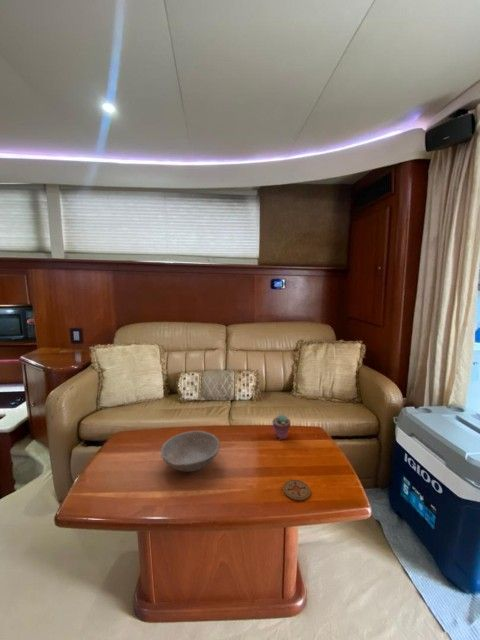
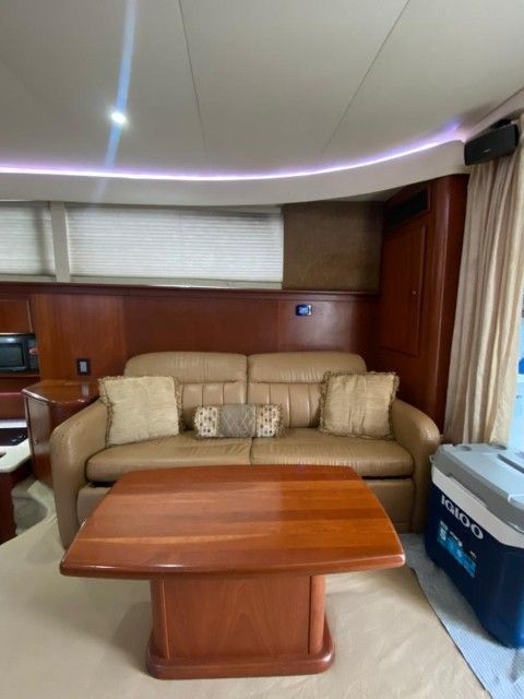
- bowl [160,430,221,473]
- coaster [282,479,311,502]
- potted succulent [271,413,292,441]
